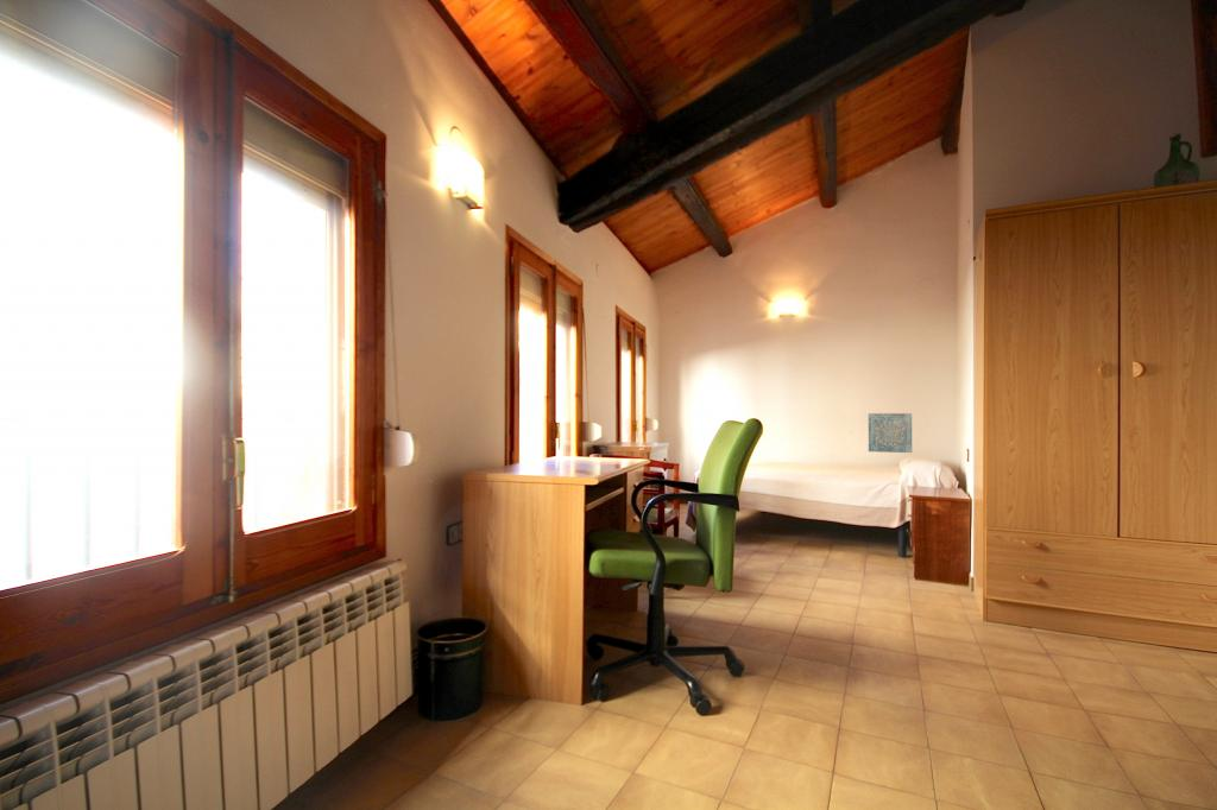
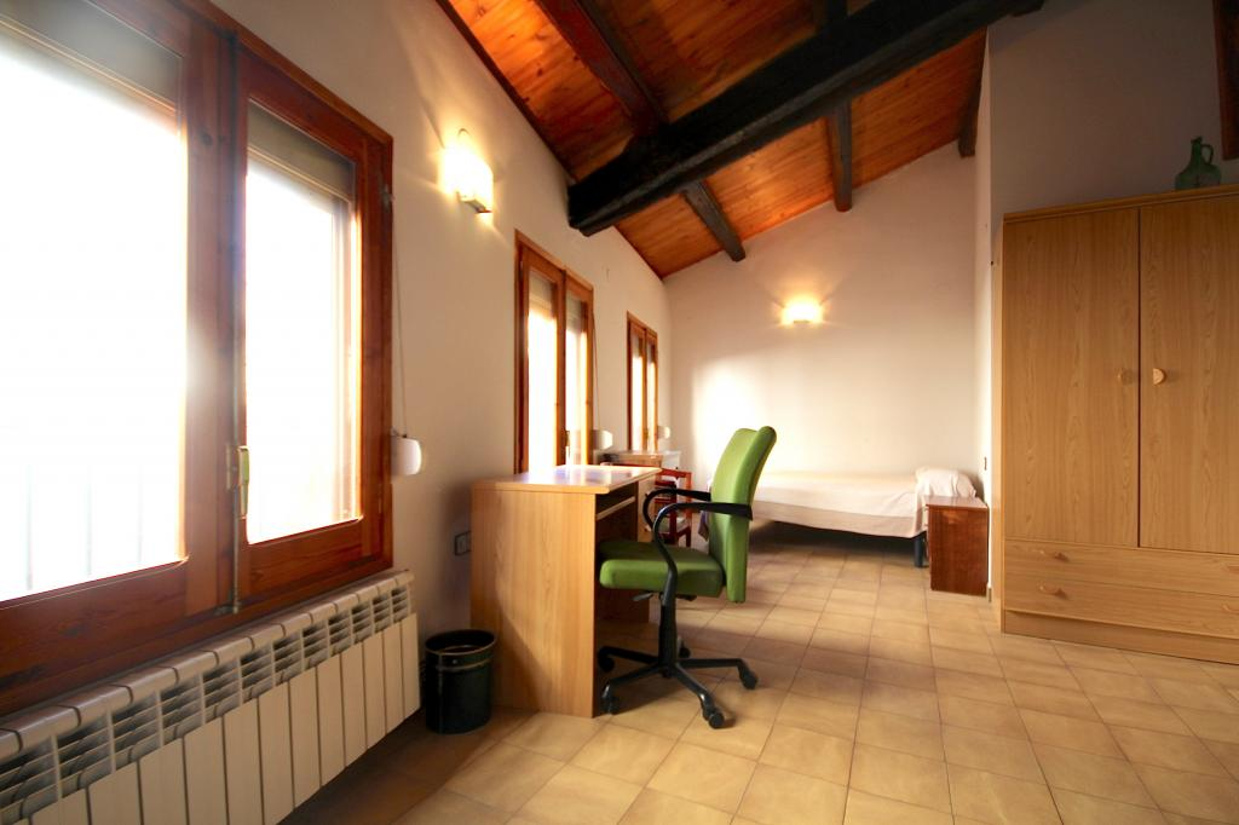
- wall art [868,412,913,454]
